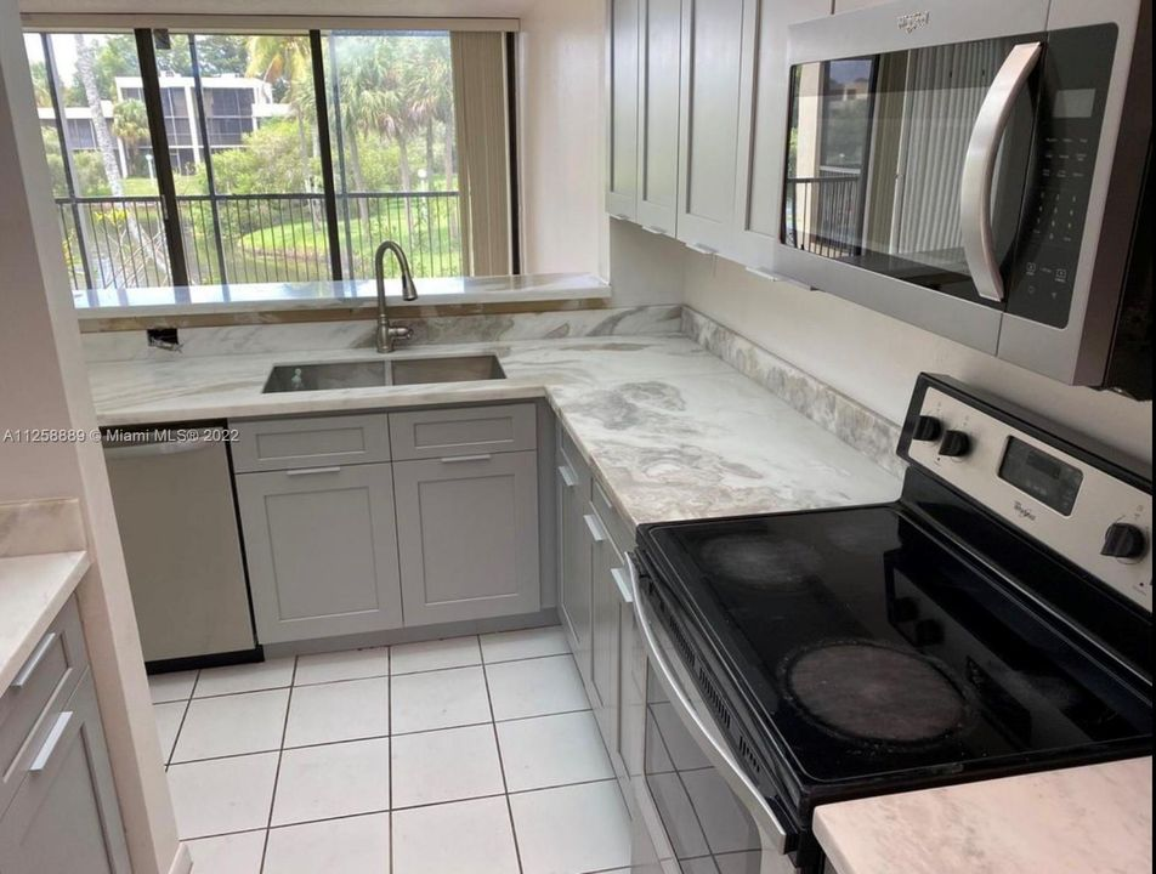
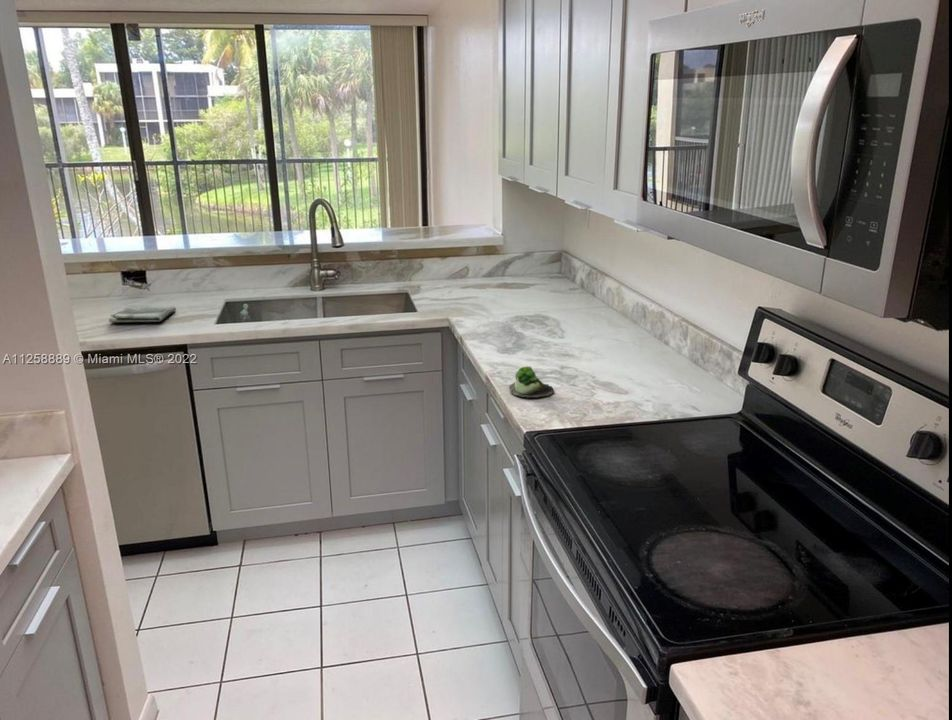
+ dish towel [108,305,177,323]
+ succulent plant [508,365,555,398]
